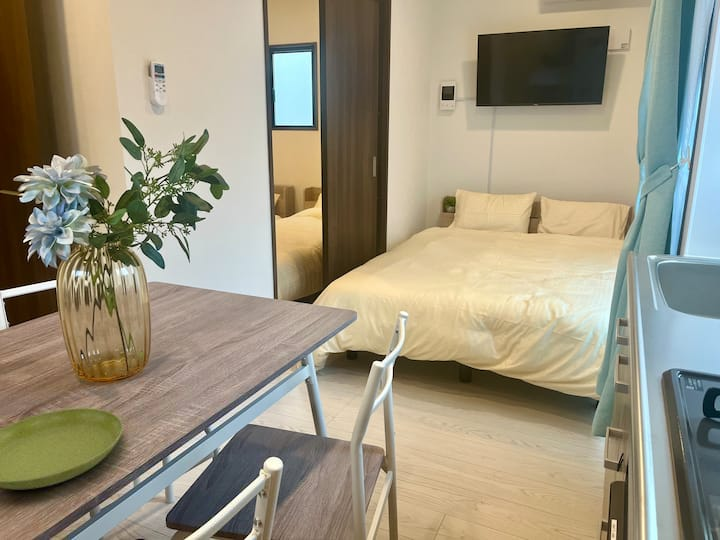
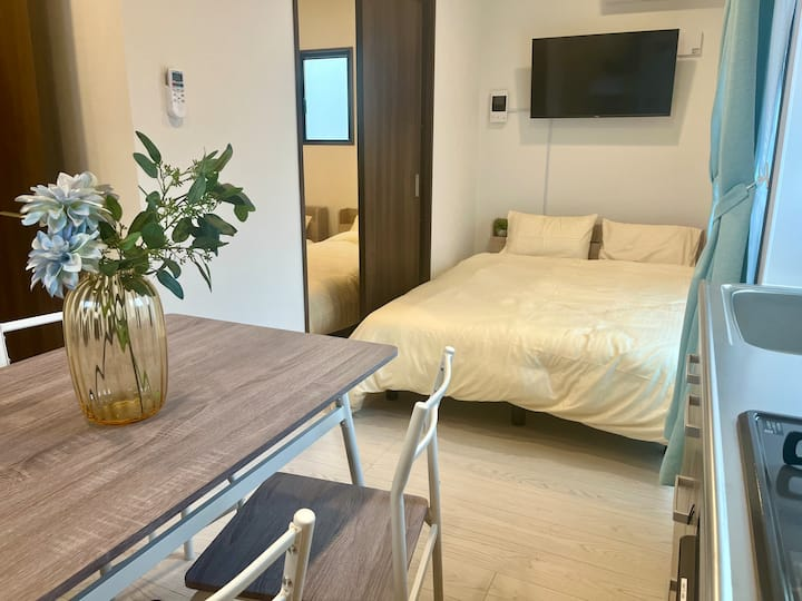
- saucer [0,407,124,490]
